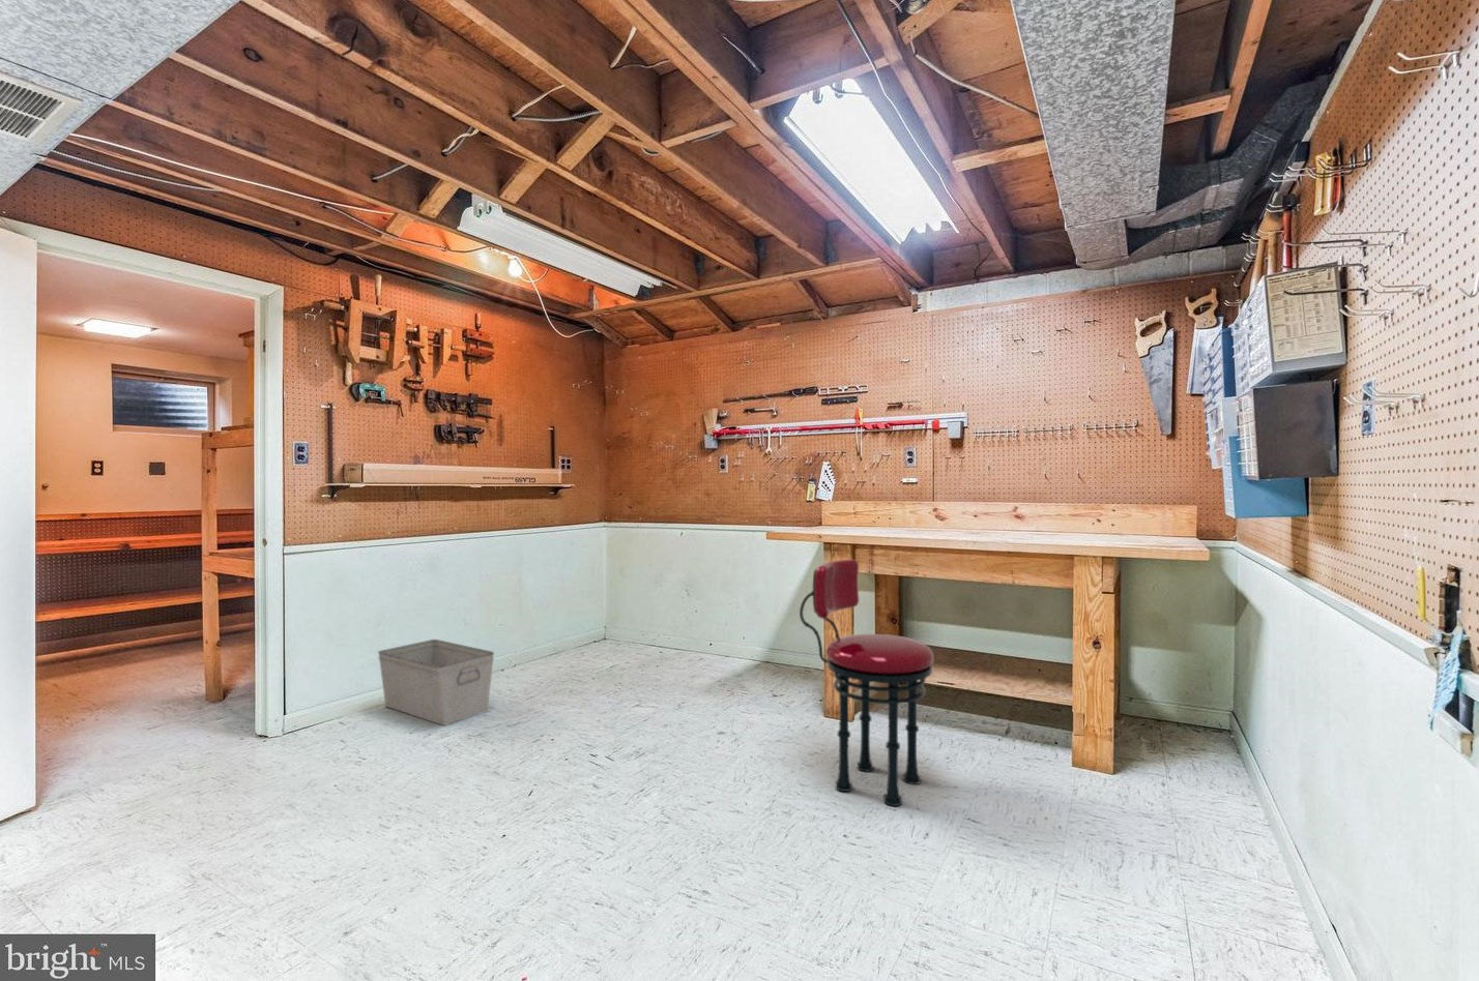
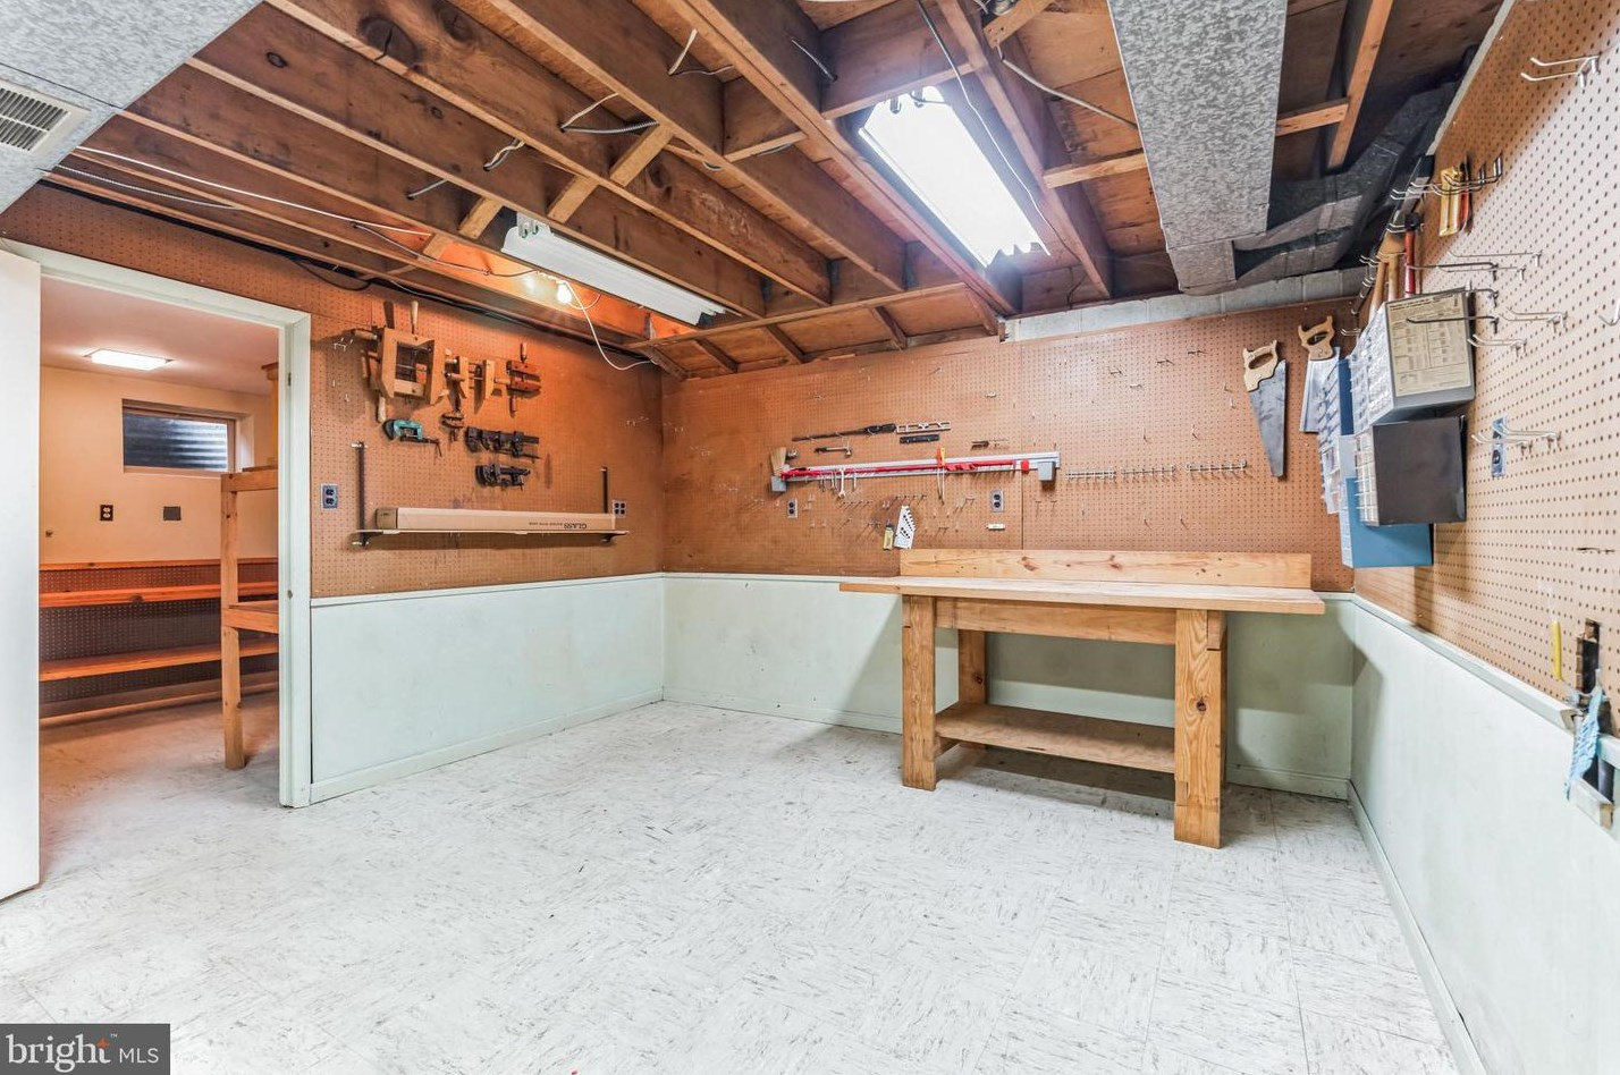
- stool [799,558,935,807]
- storage bin [377,638,495,726]
